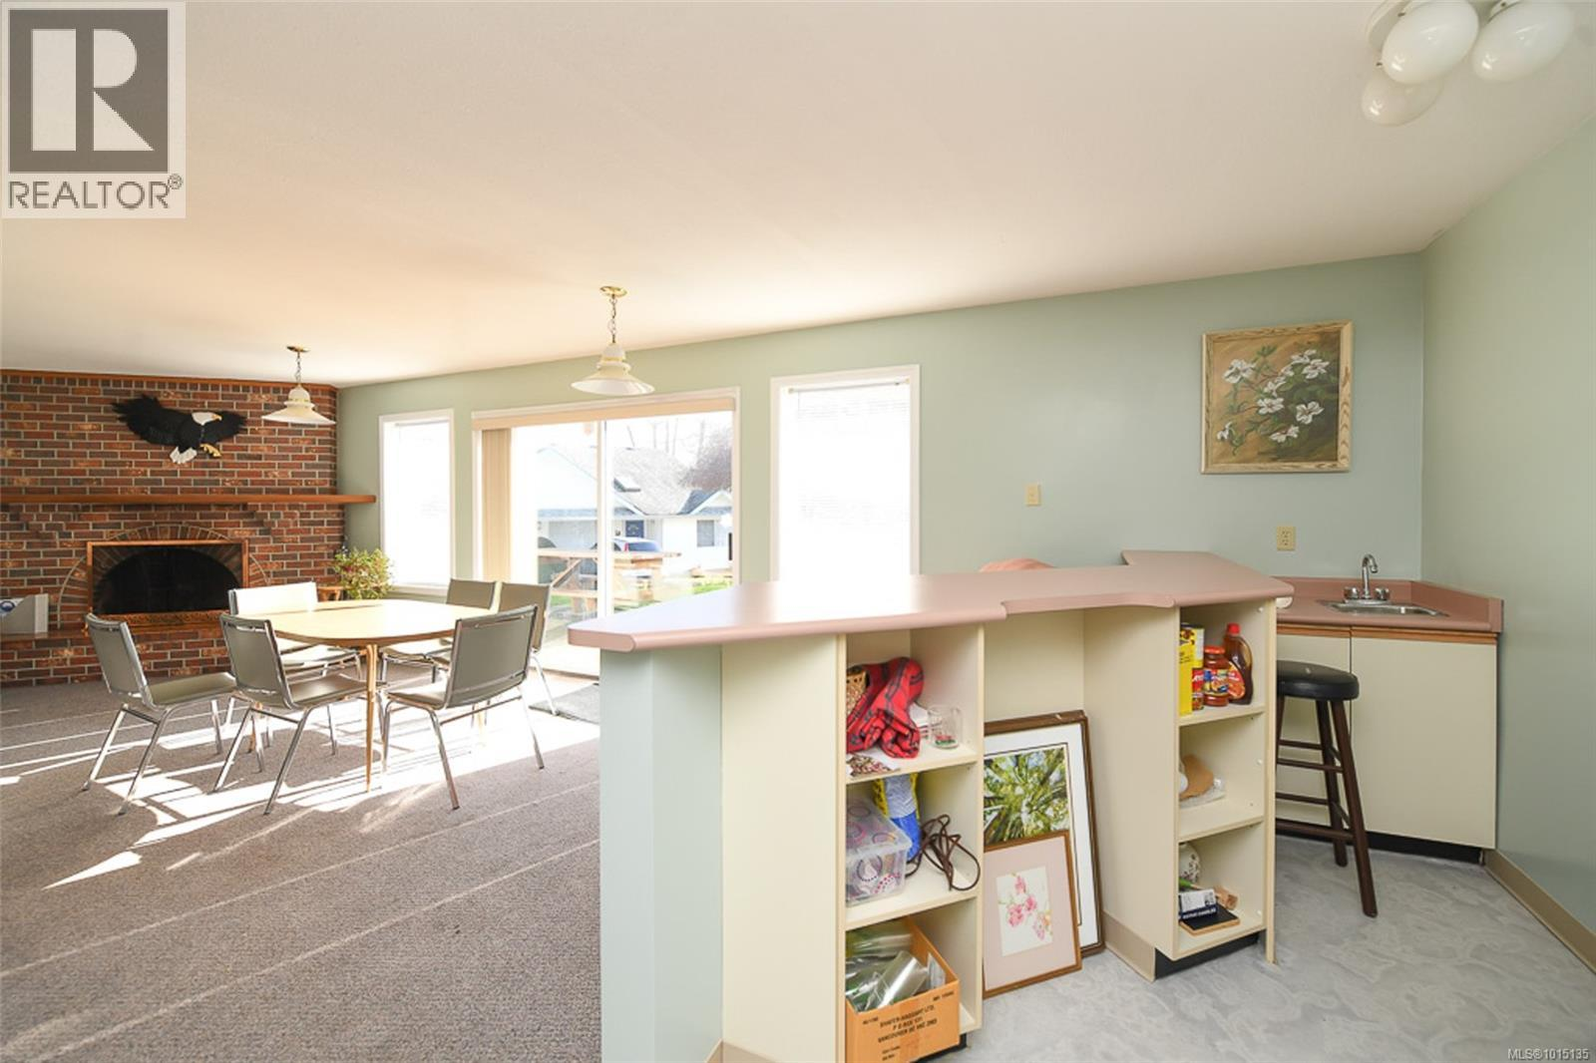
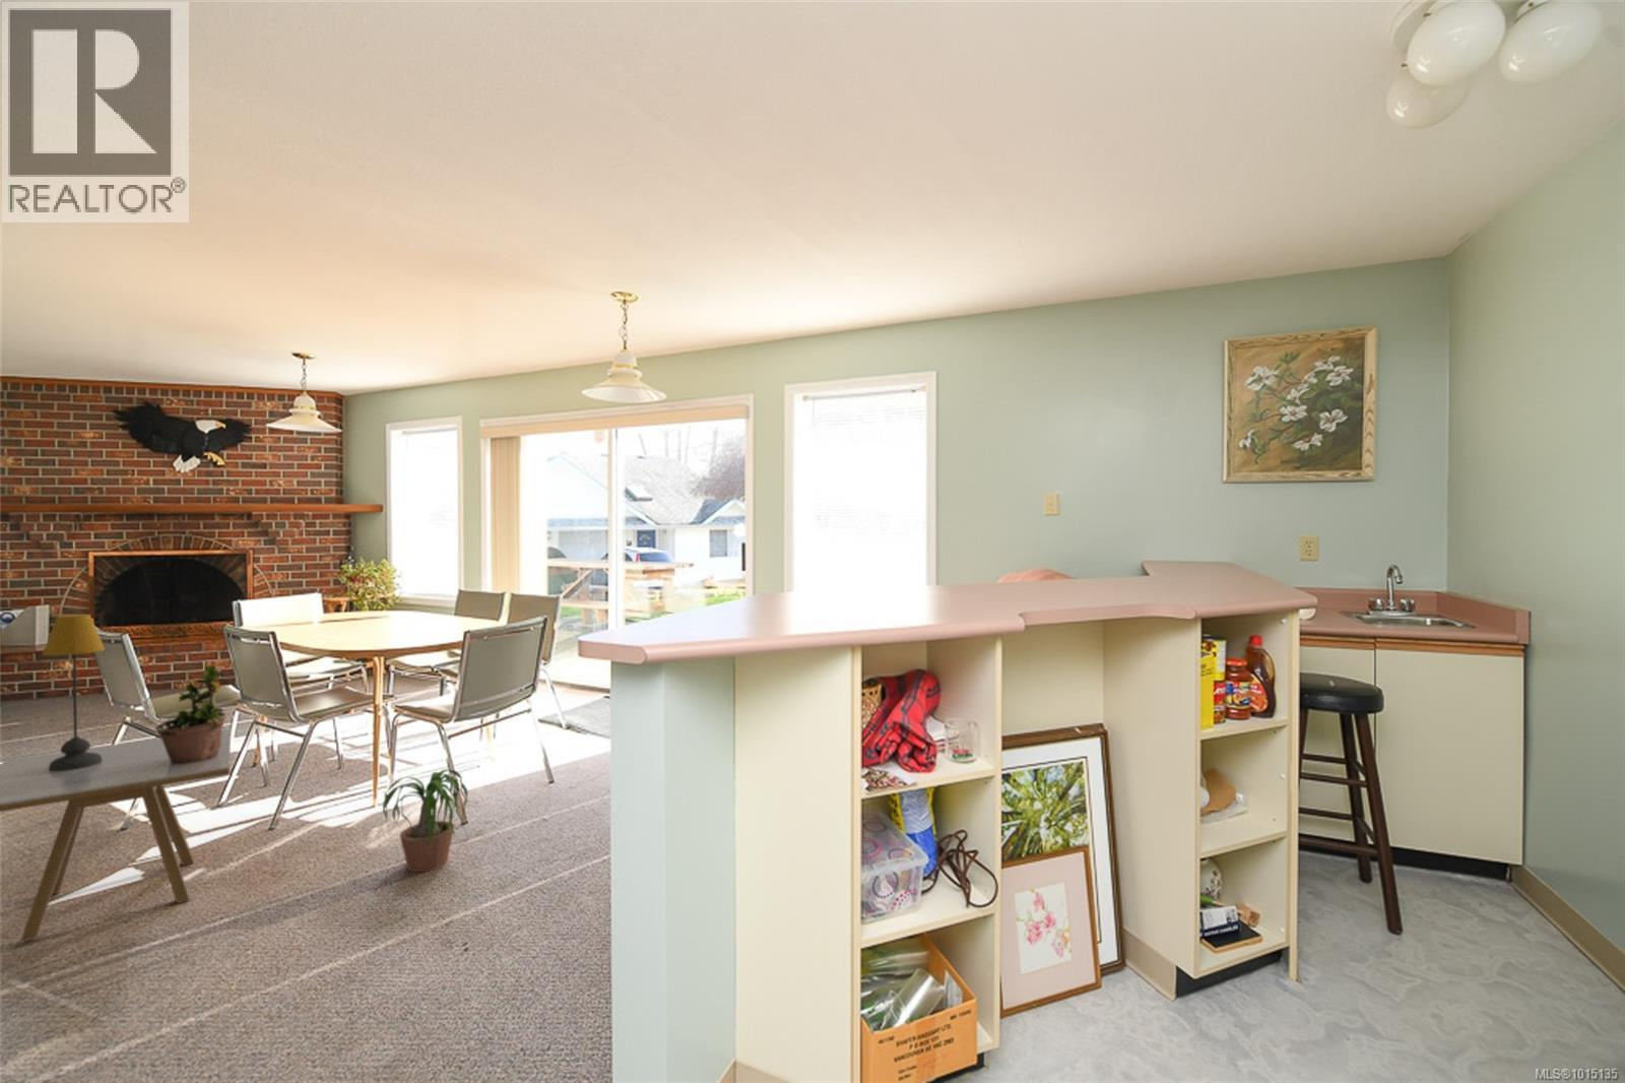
+ side table [0,729,232,943]
+ potted plant [365,768,480,873]
+ potted plant [155,658,227,763]
+ table lamp [41,614,105,771]
